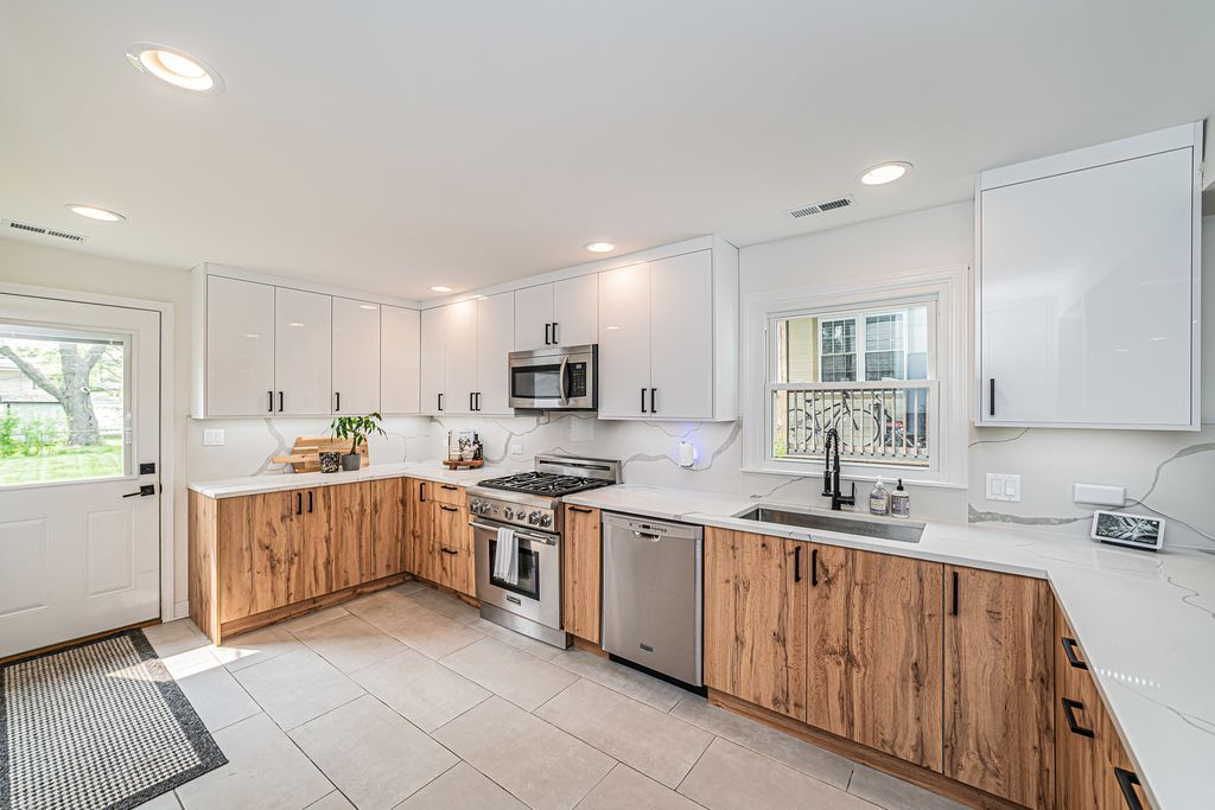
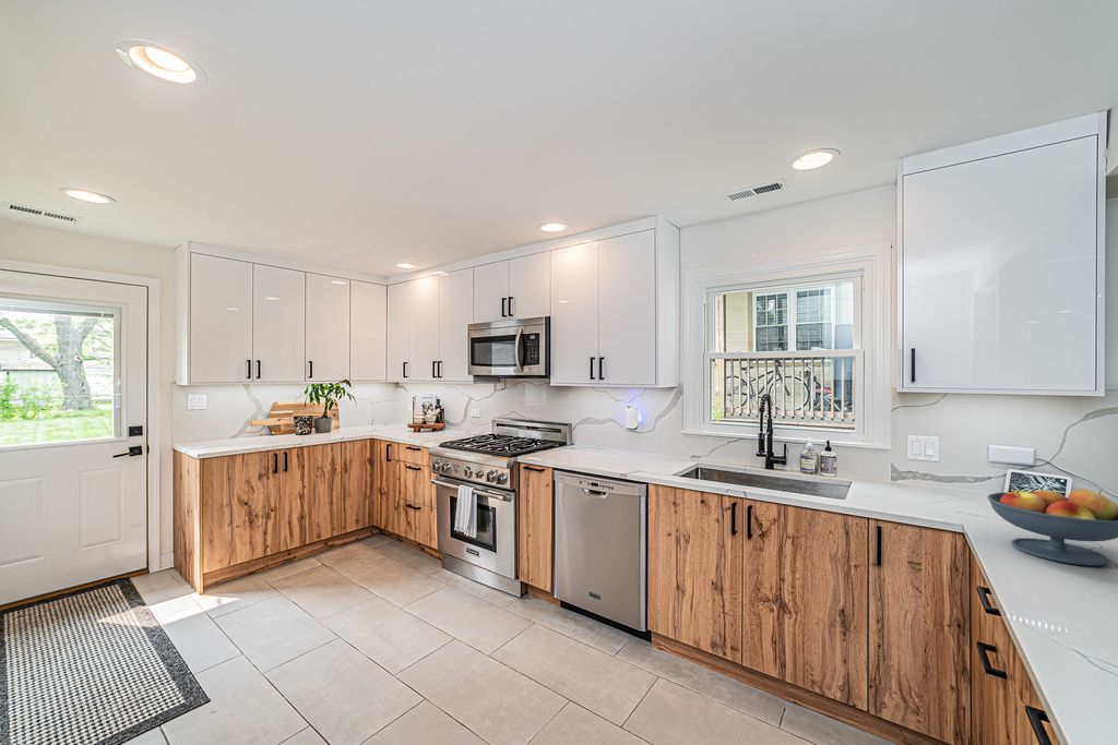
+ fruit bowl [986,486,1118,567]
